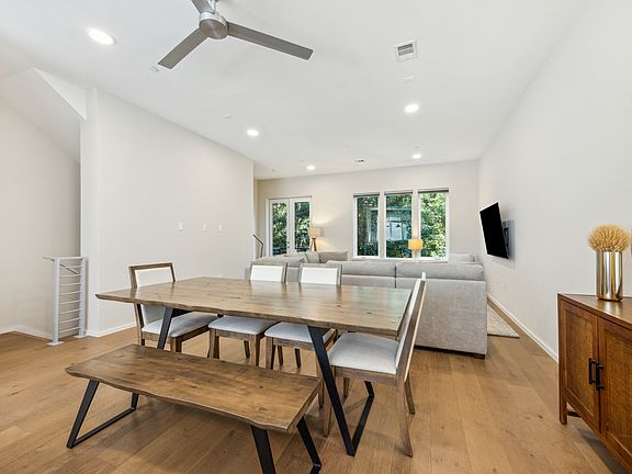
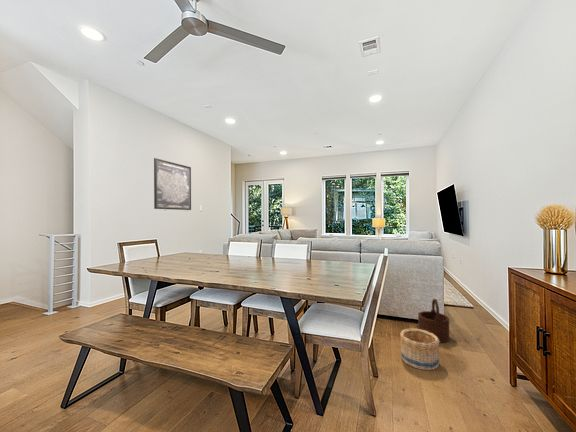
+ wooden bucket [417,298,450,344]
+ basket [399,327,440,371]
+ wall art [153,157,192,211]
